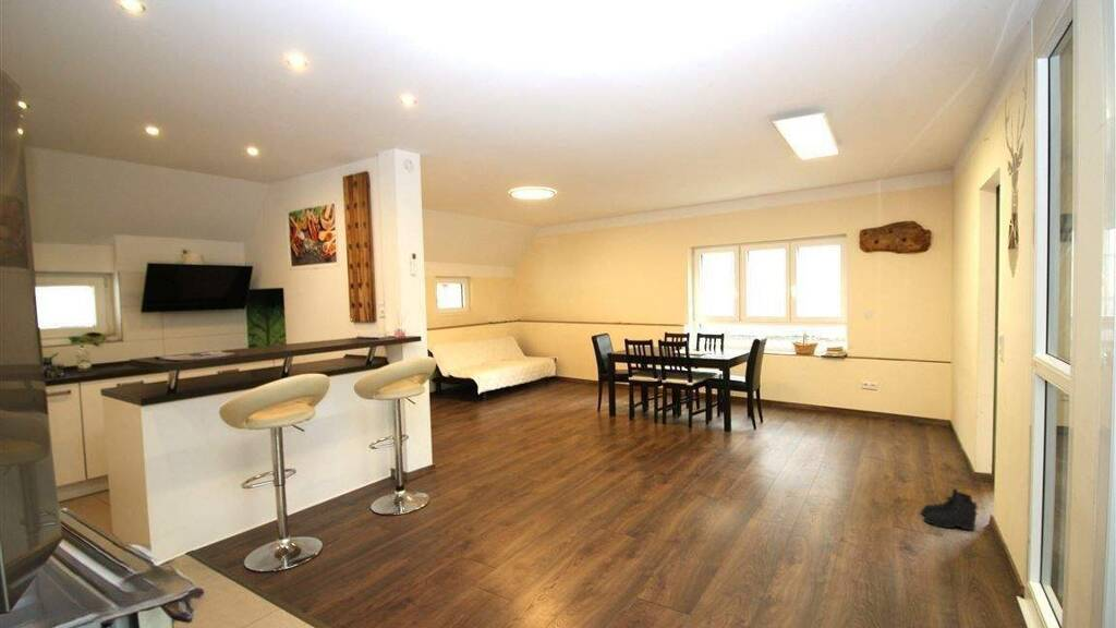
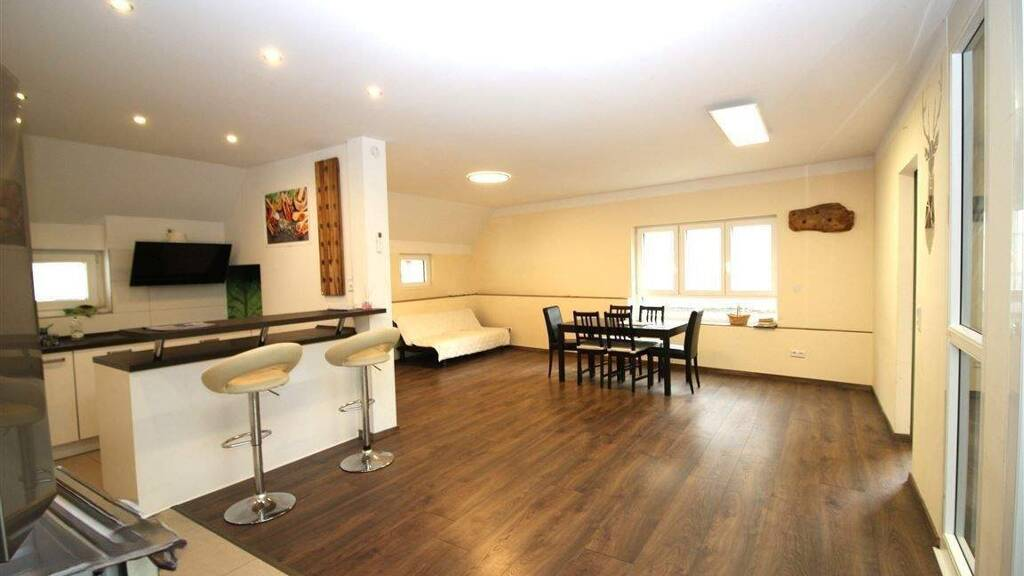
- boots [920,487,980,531]
